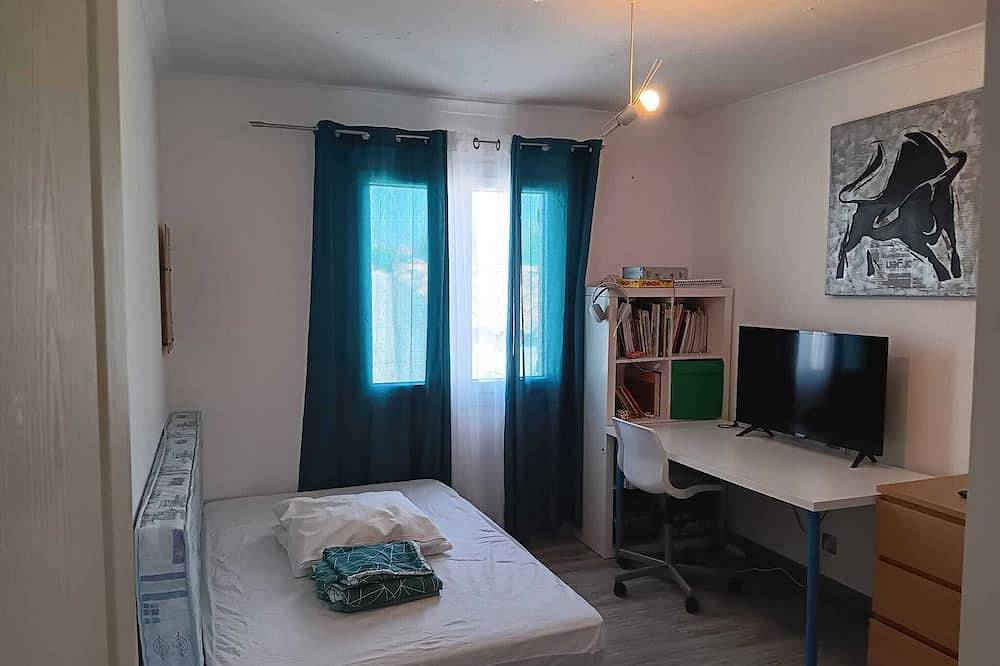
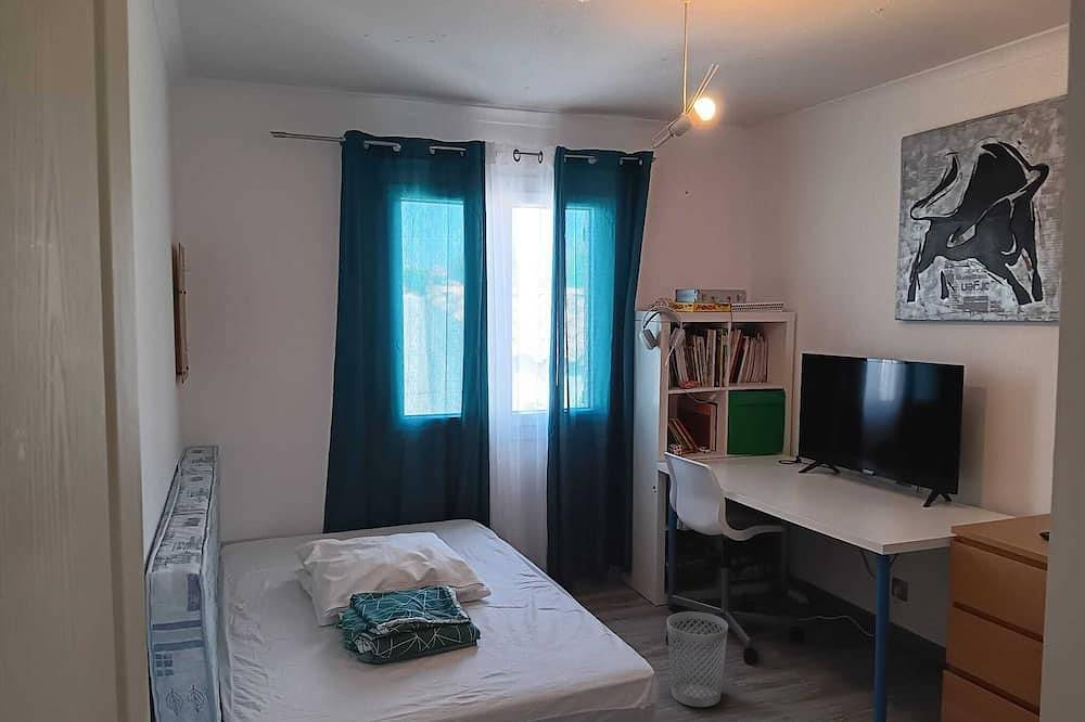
+ wastebasket [666,610,729,708]
